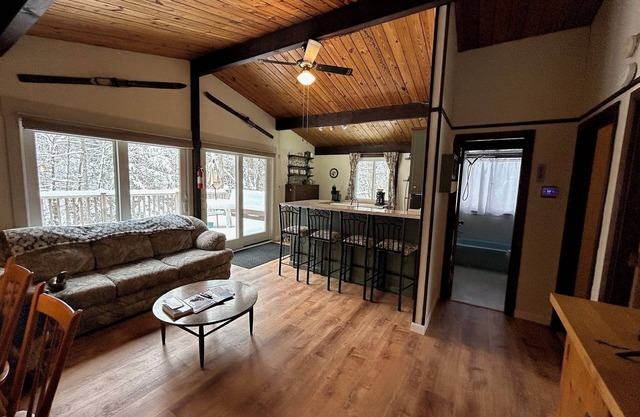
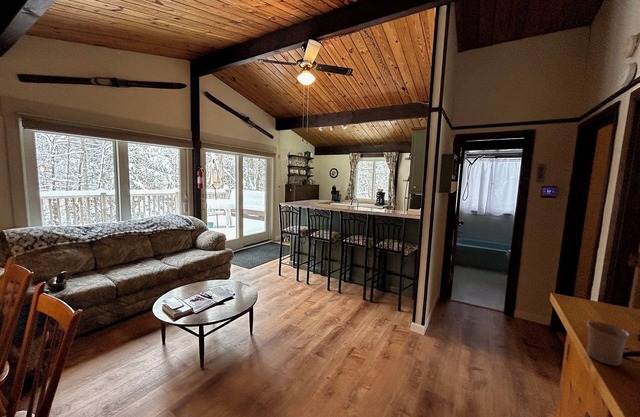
+ mug [586,320,631,367]
